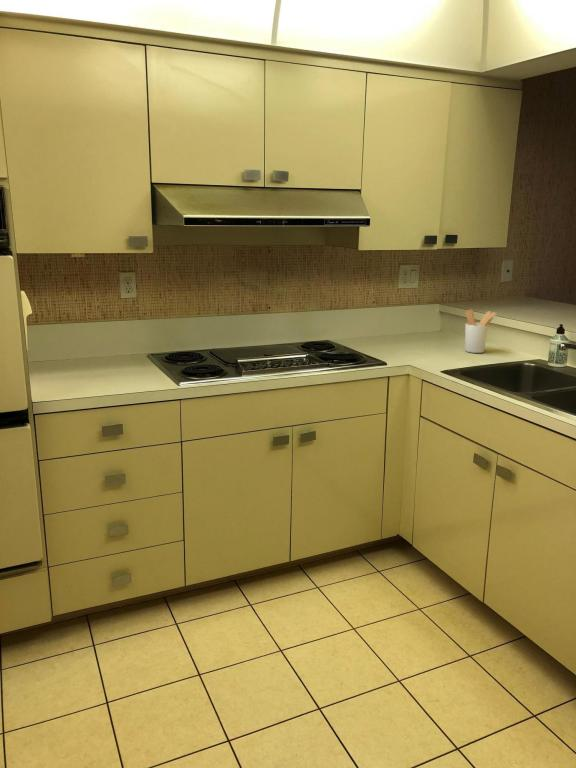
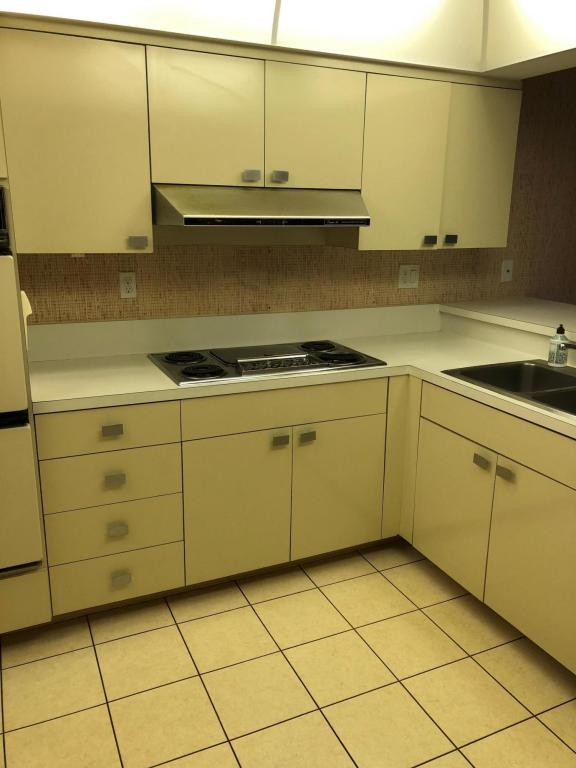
- utensil holder [464,308,498,354]
